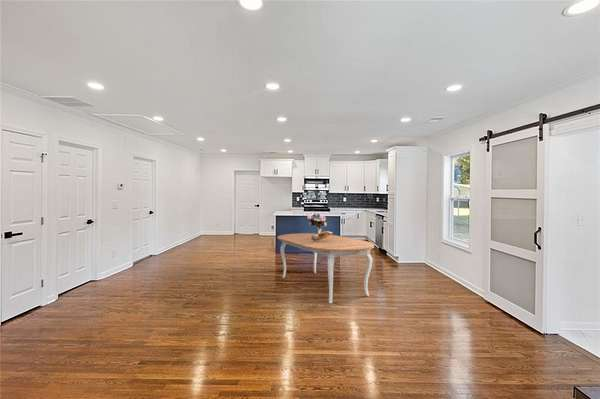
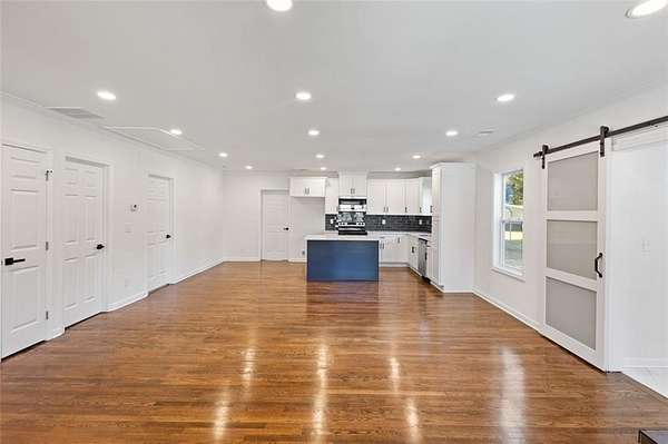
- dining table [276,232,375,304]
- bouquet [306,210,334,241]
